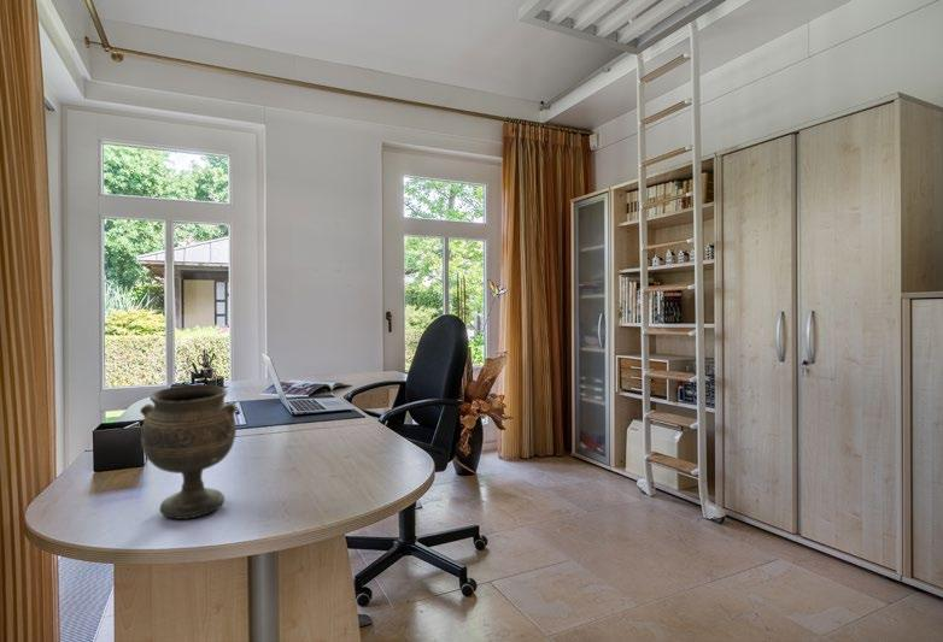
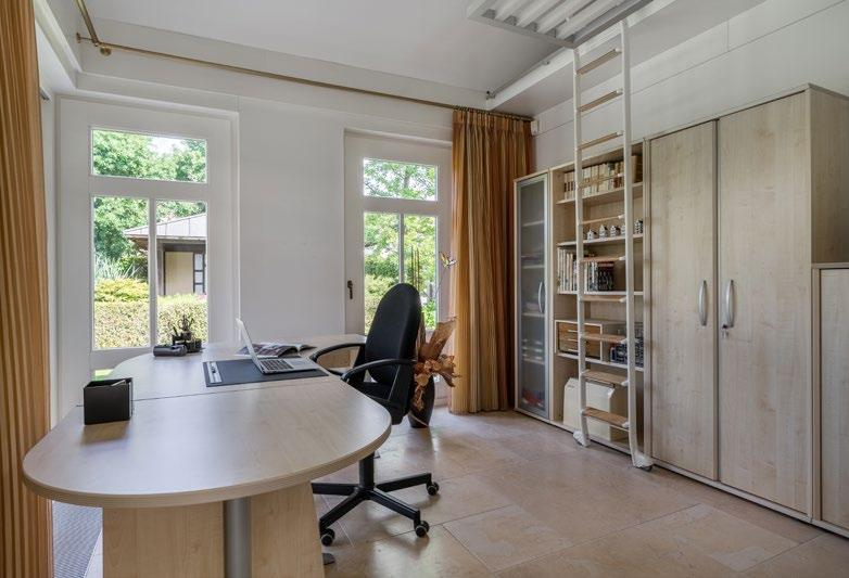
- goblet [139,383,238,520]
